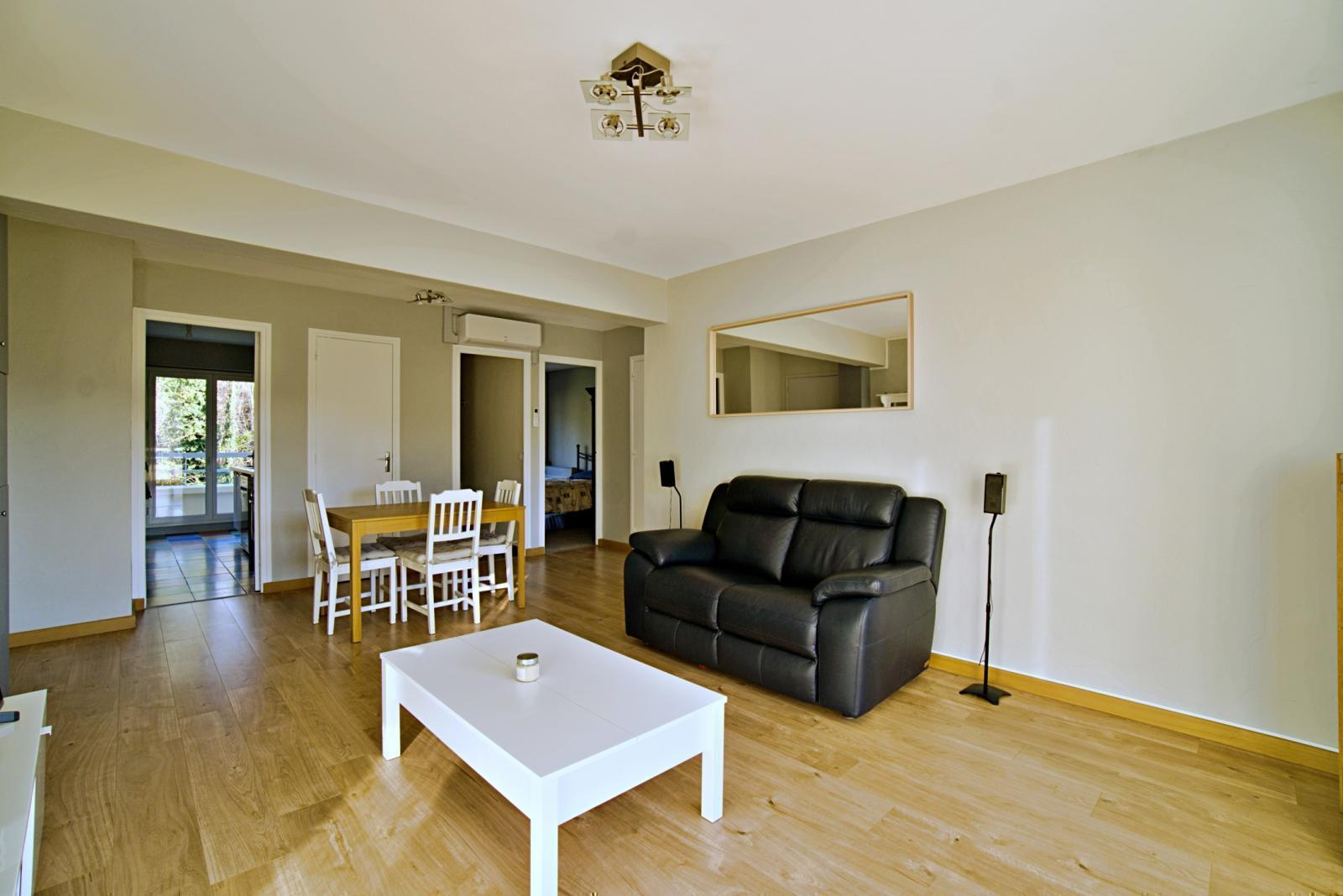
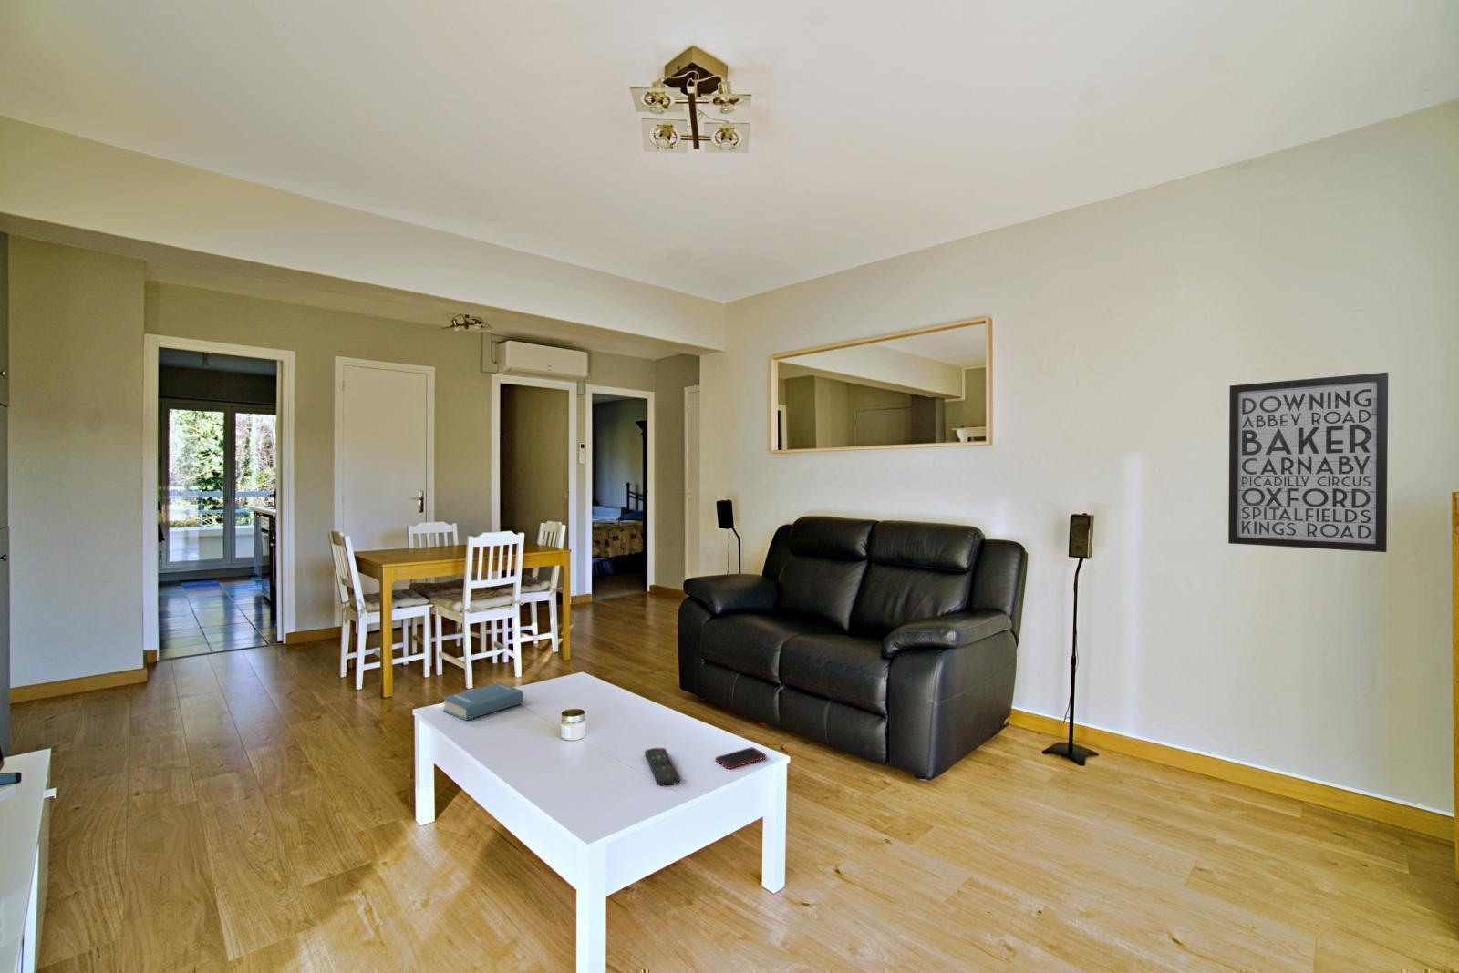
+ remote control [644,747,681,786]
+ book [442,682,525,721]
+ wall art [1228,371,1388,553]
+ cell phone [714,746,767,770]
